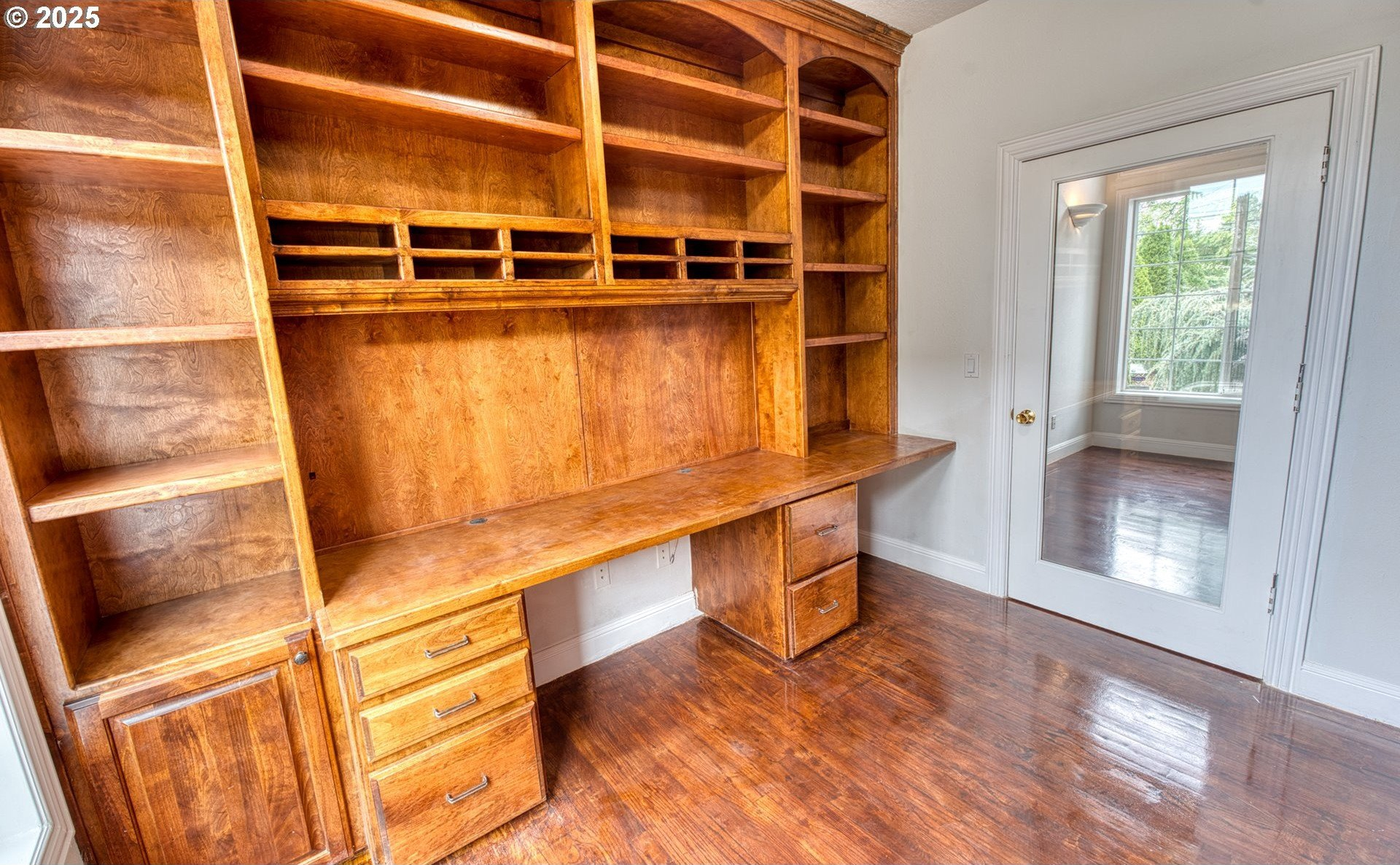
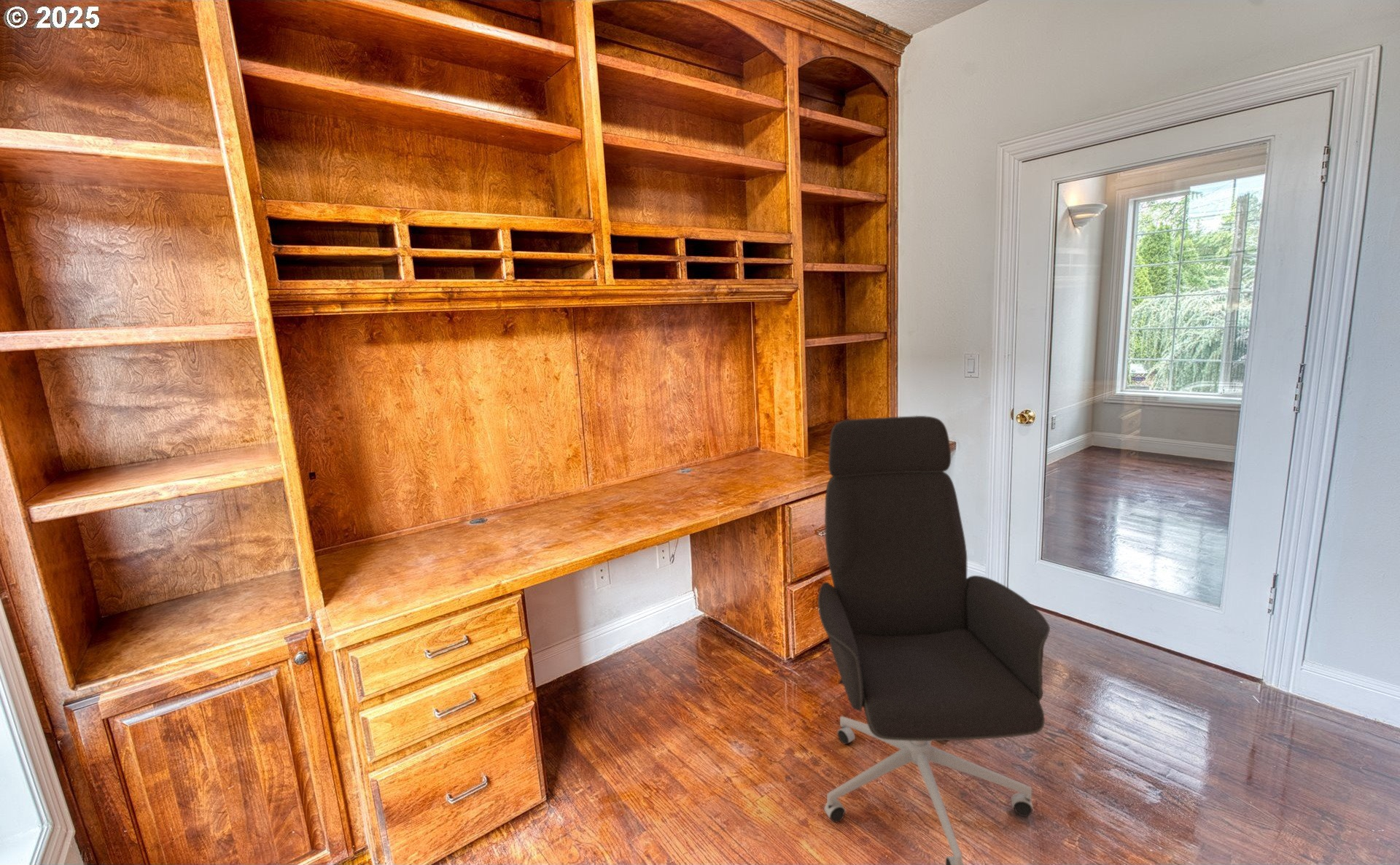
+ office chair [817,415,1051,865]
